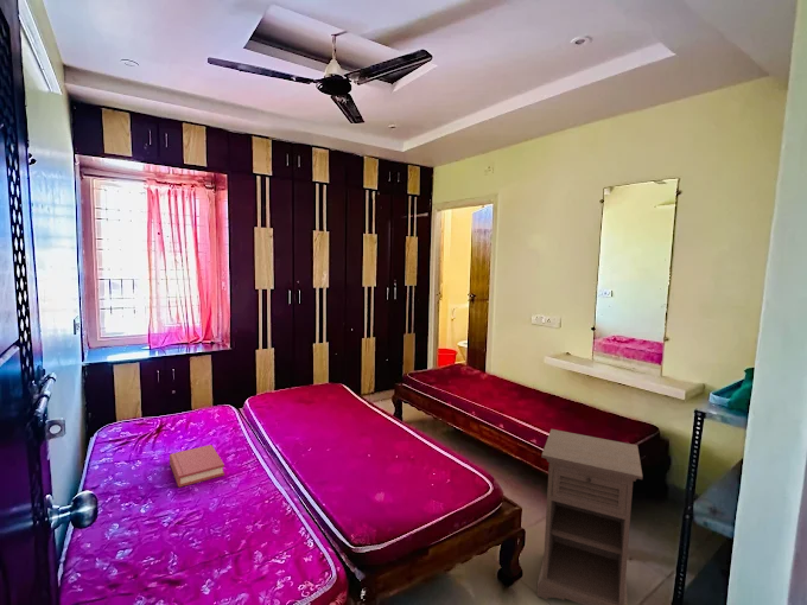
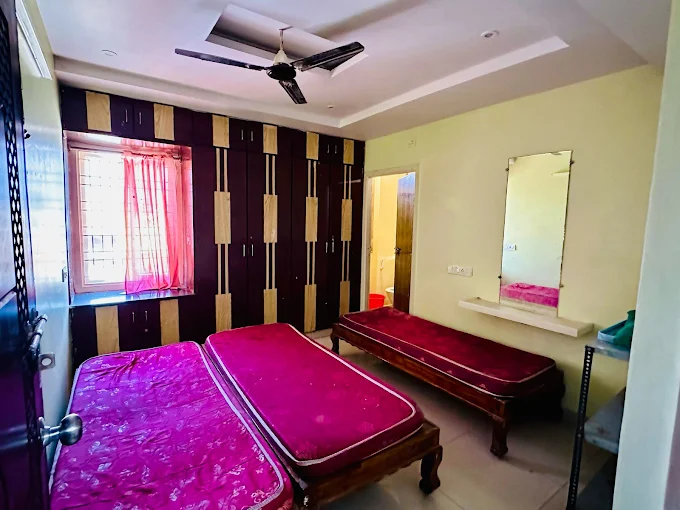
- nightstand [536,428,643,605]
- hardback book [169,444,225,489]
